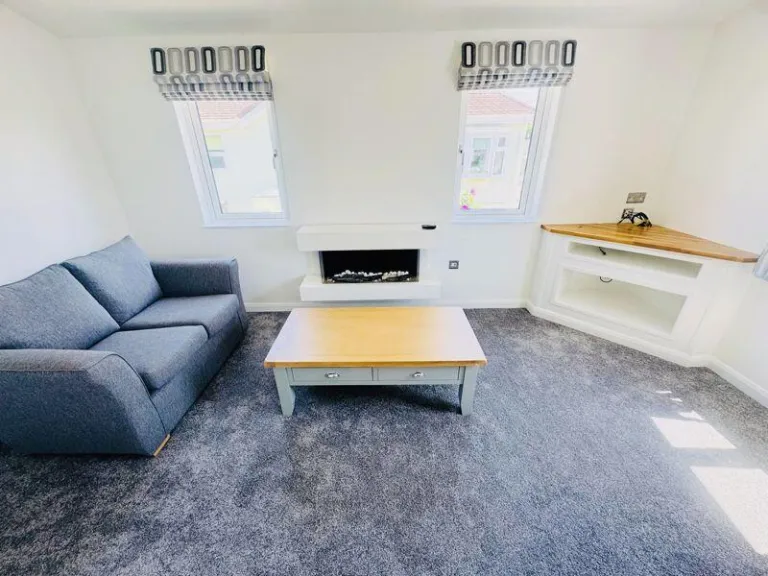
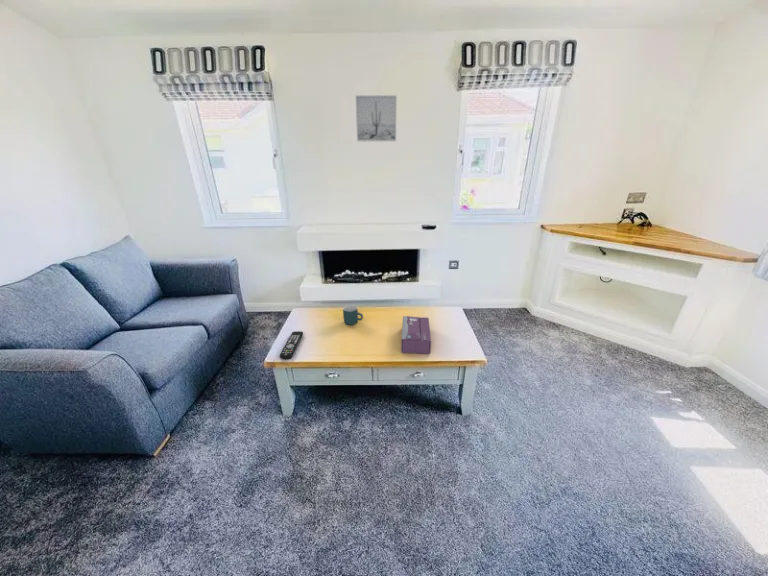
+ tissue box [400,315,432,355]
+ remote control [278,330,304,360]
+ mug [342,304,364,326]
+ wall art [355,94,398,142]
